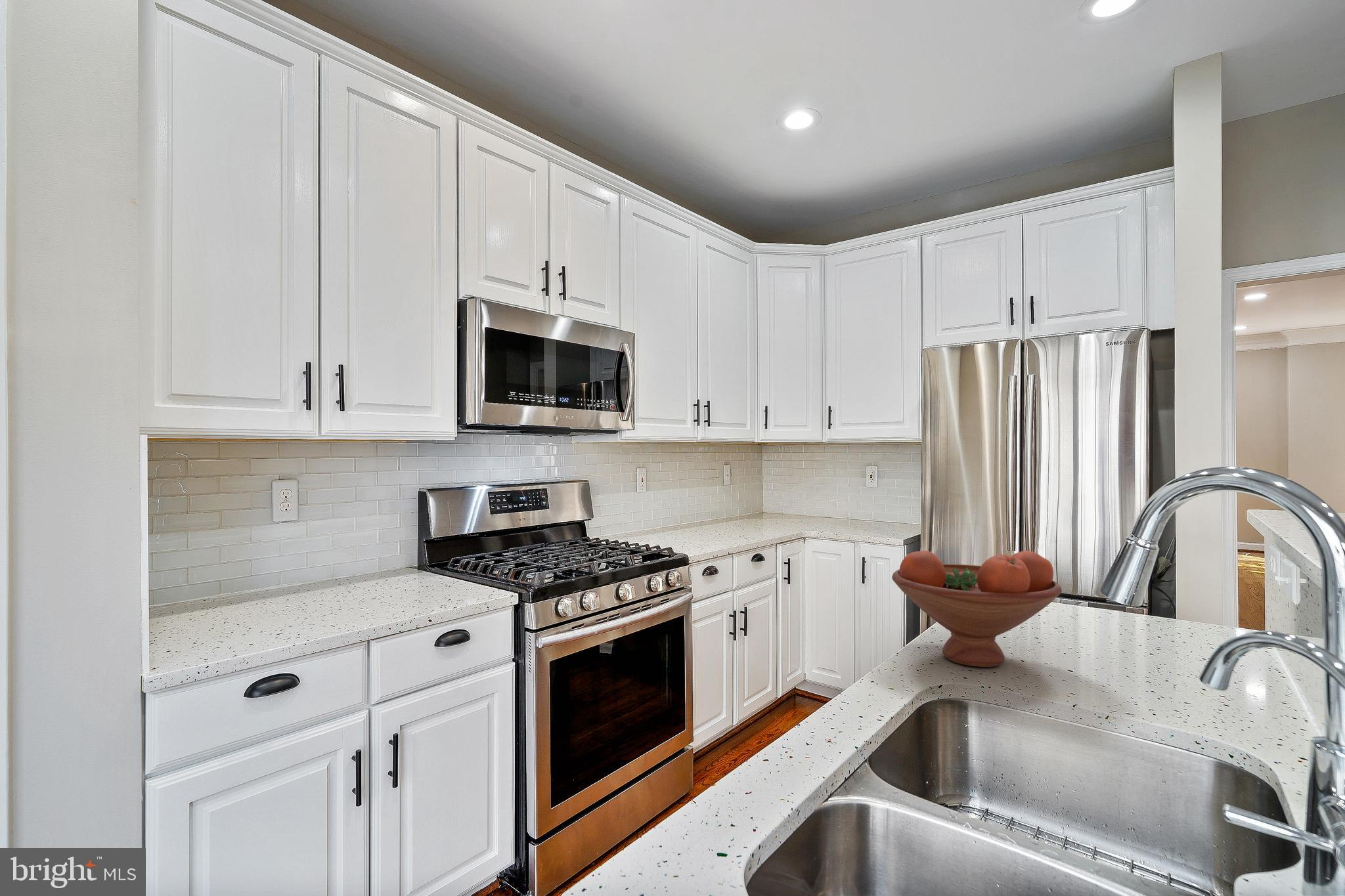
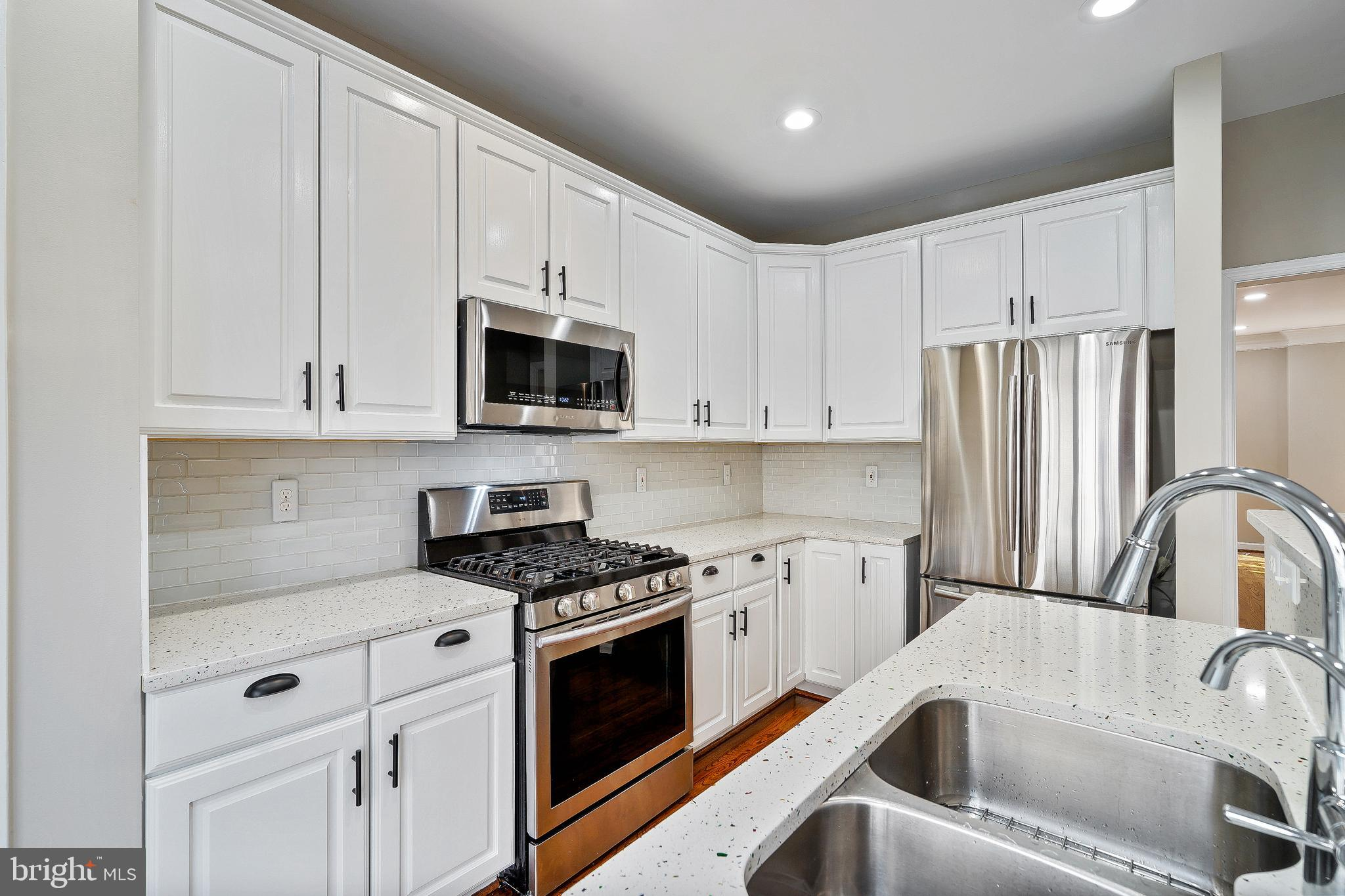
- fruit bowl [891,550,1063,668]
